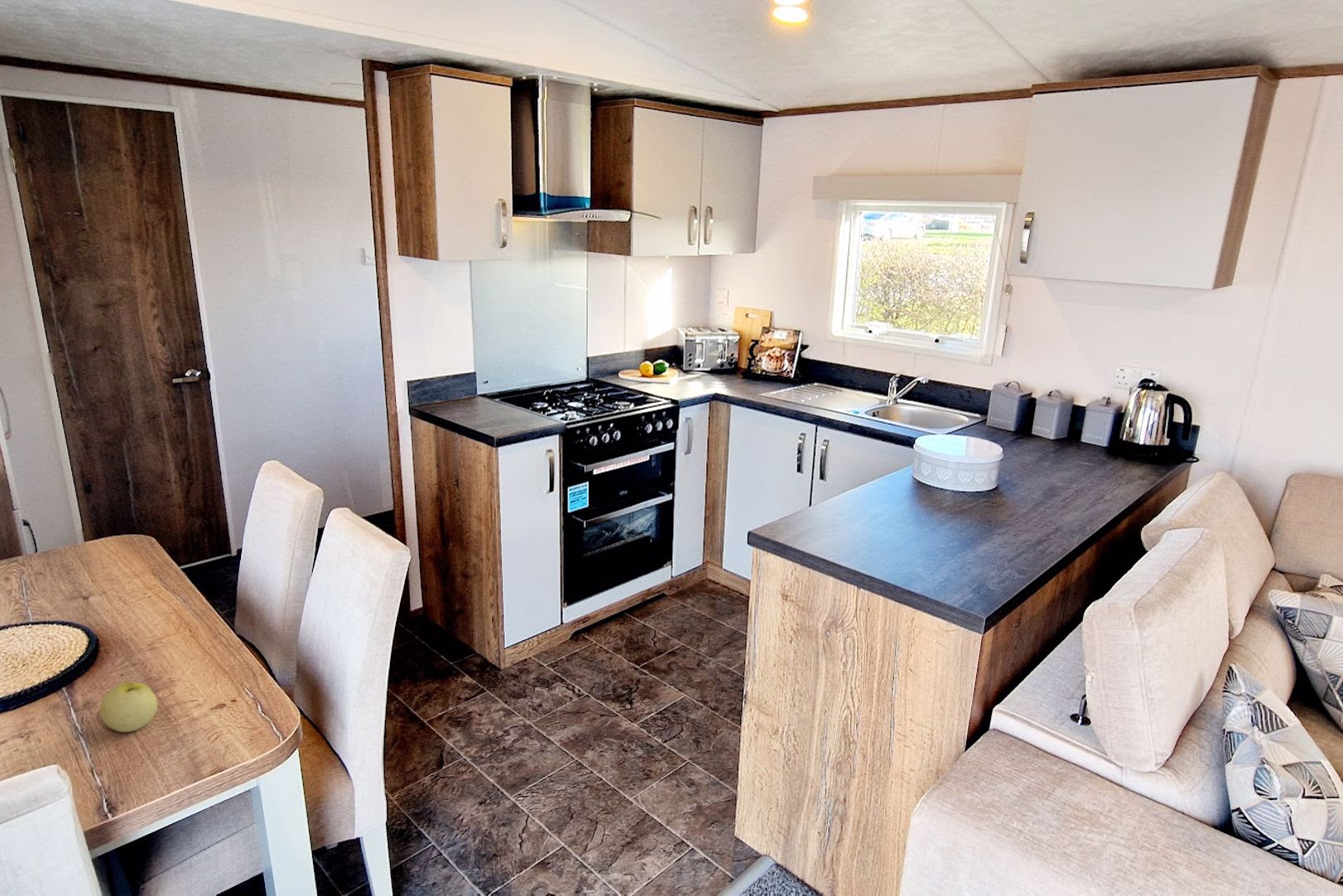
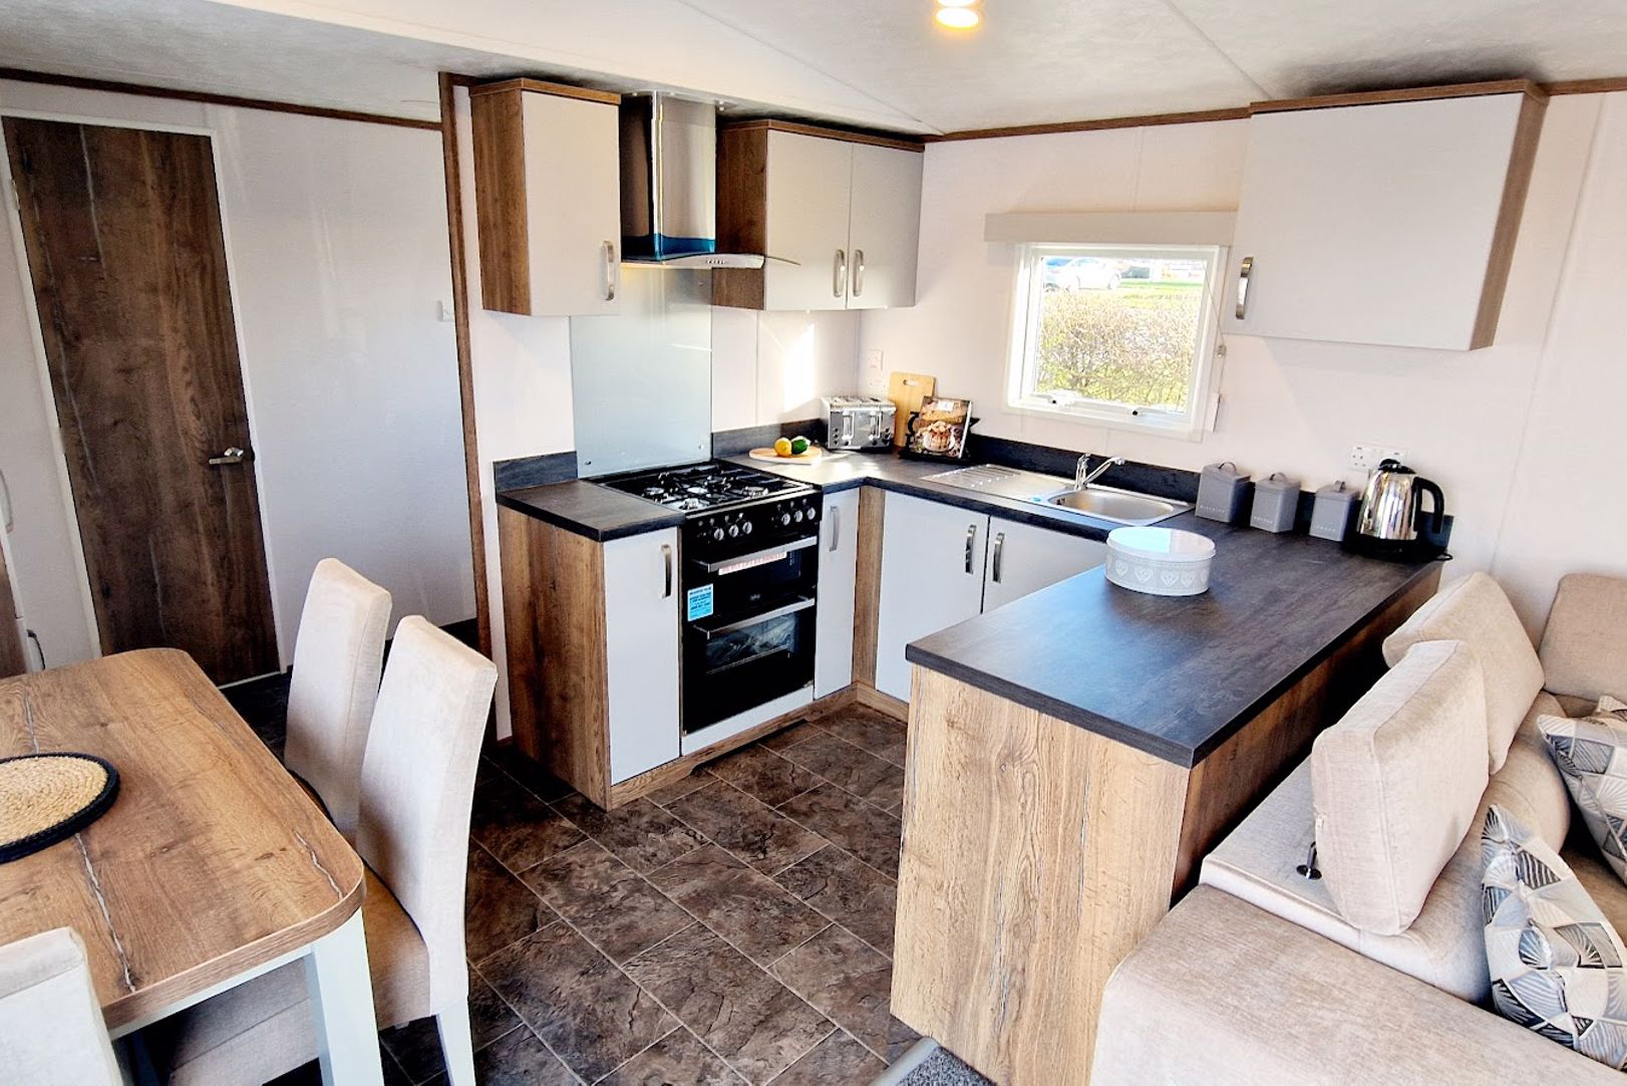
- apple [99,681,159,733]
